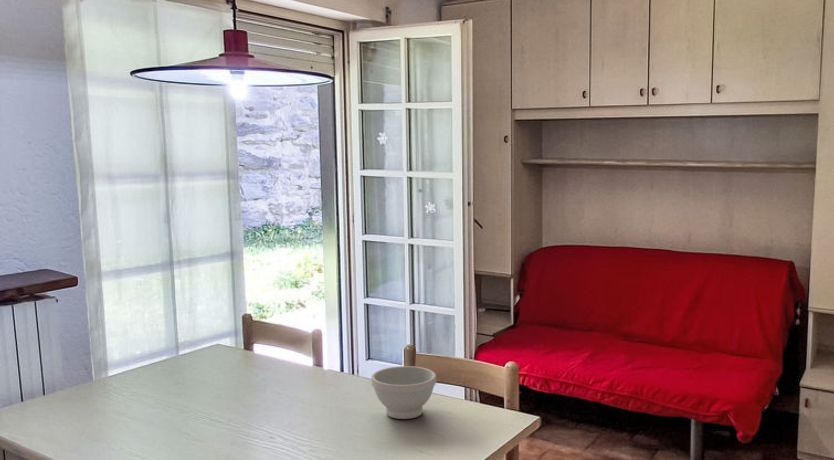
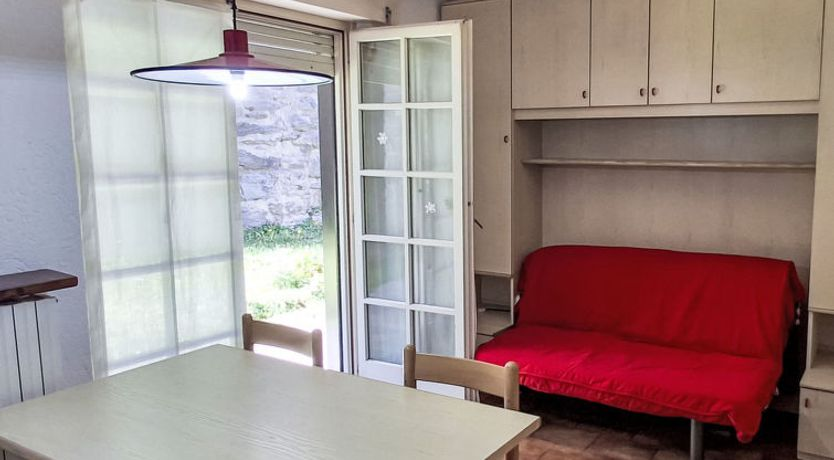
- bowl [370,365,437,420]
